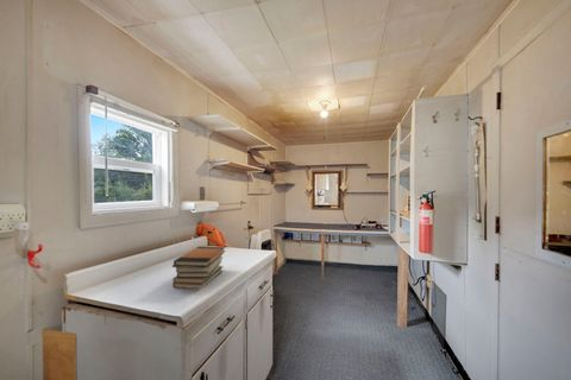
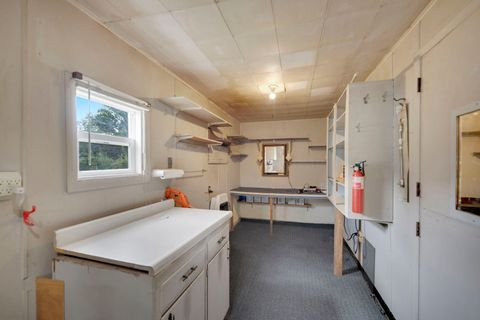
- book stack [171,246,227,290]
